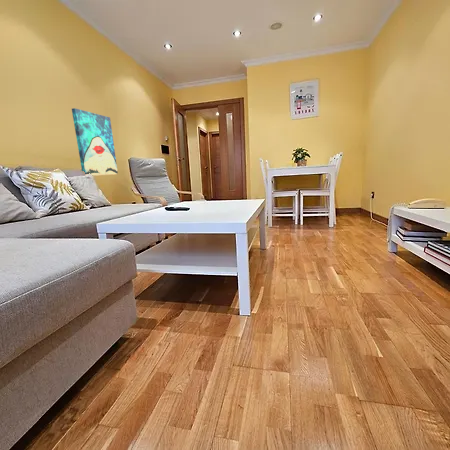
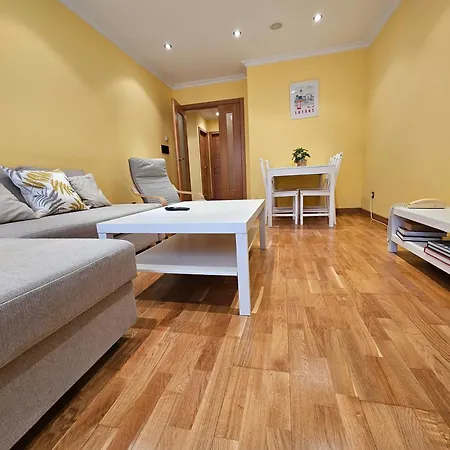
- wall art [71,107,119,177]
